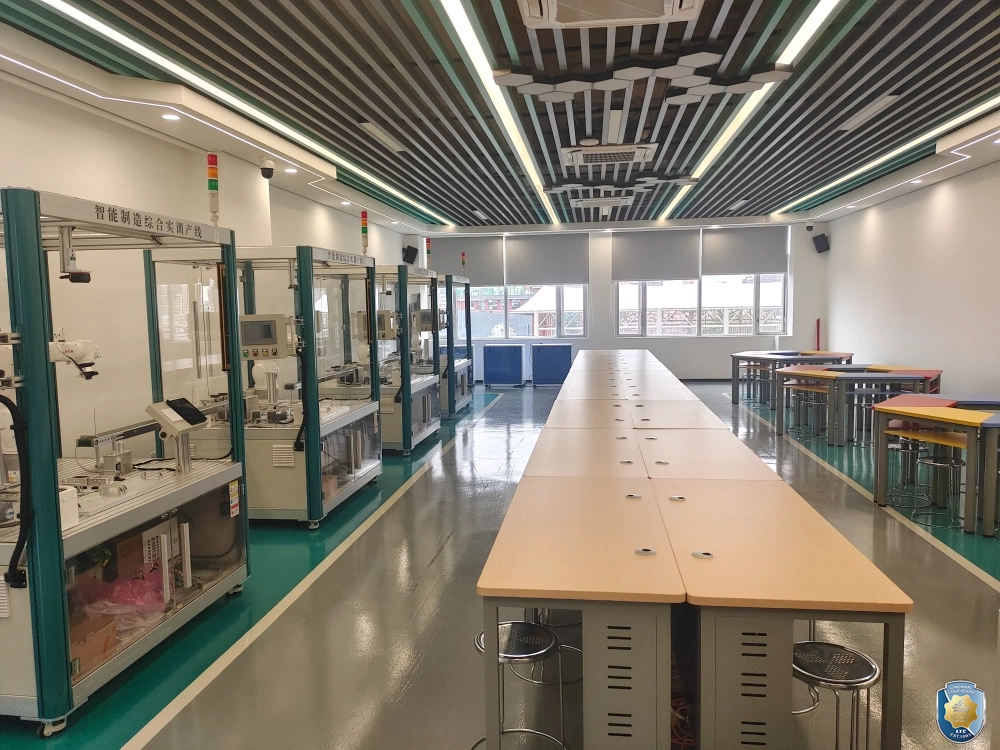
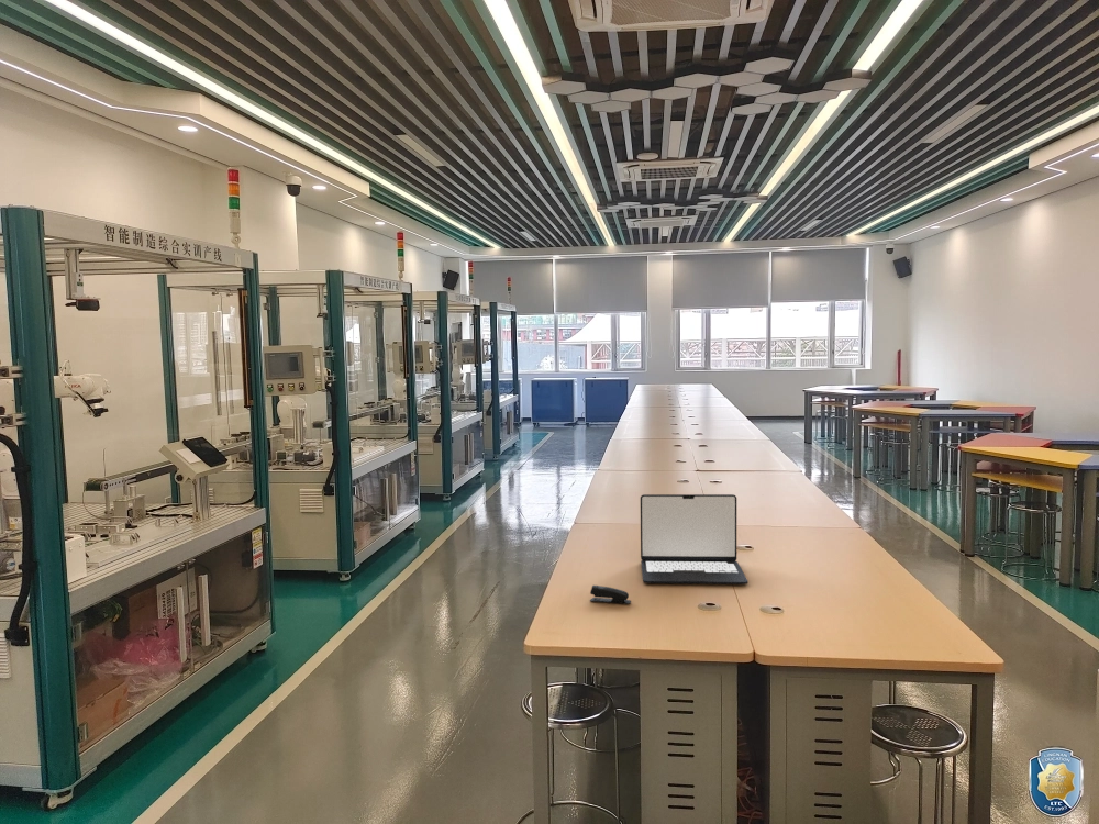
+ laptop [640,493,750,586]
+ stapler [589,584,632,605]
